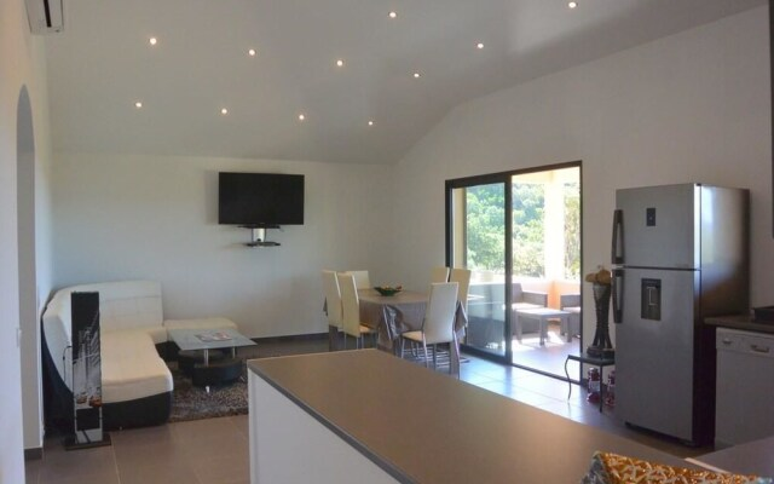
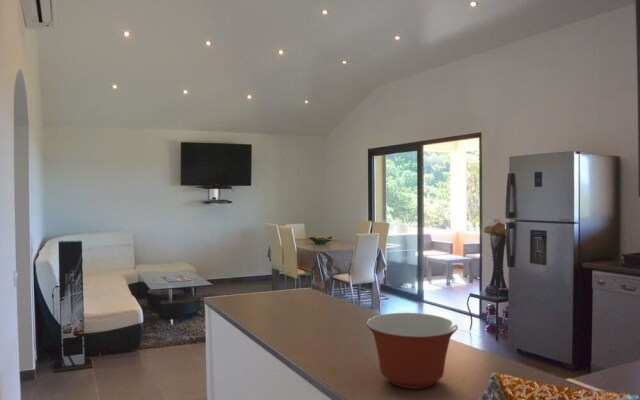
+ mixing bowl [365,312,459,390]
